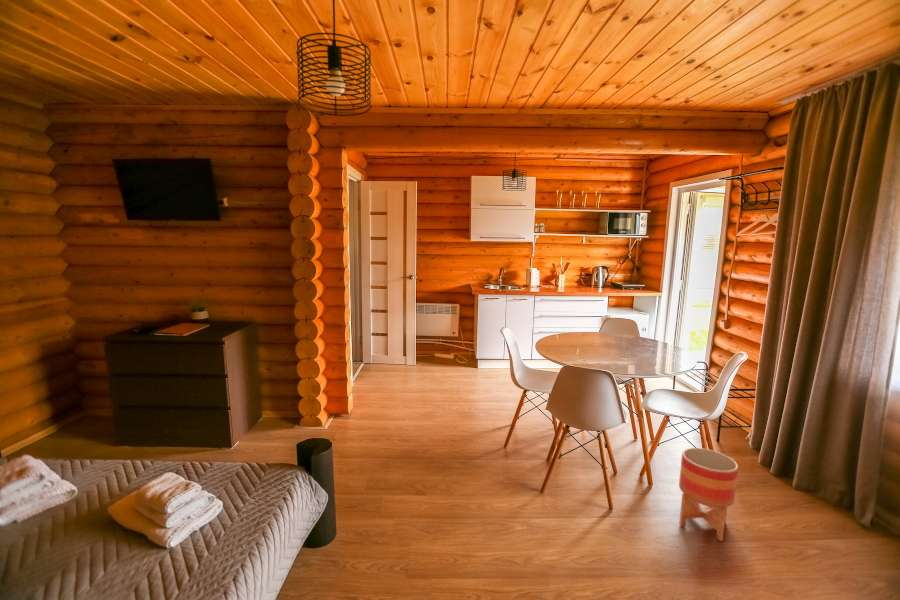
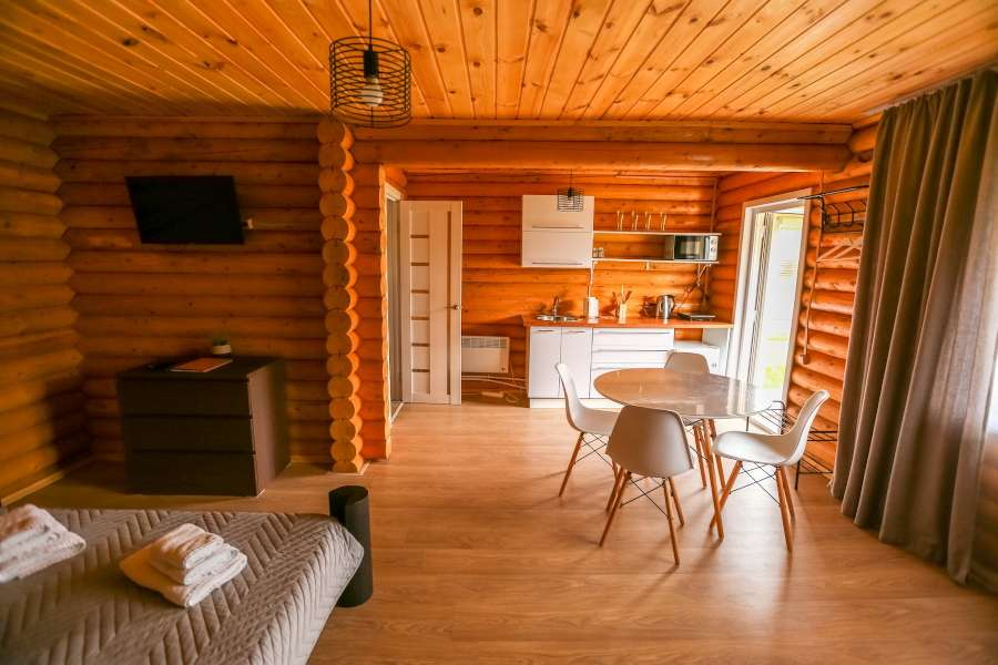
- planter [678,447,739,542]
